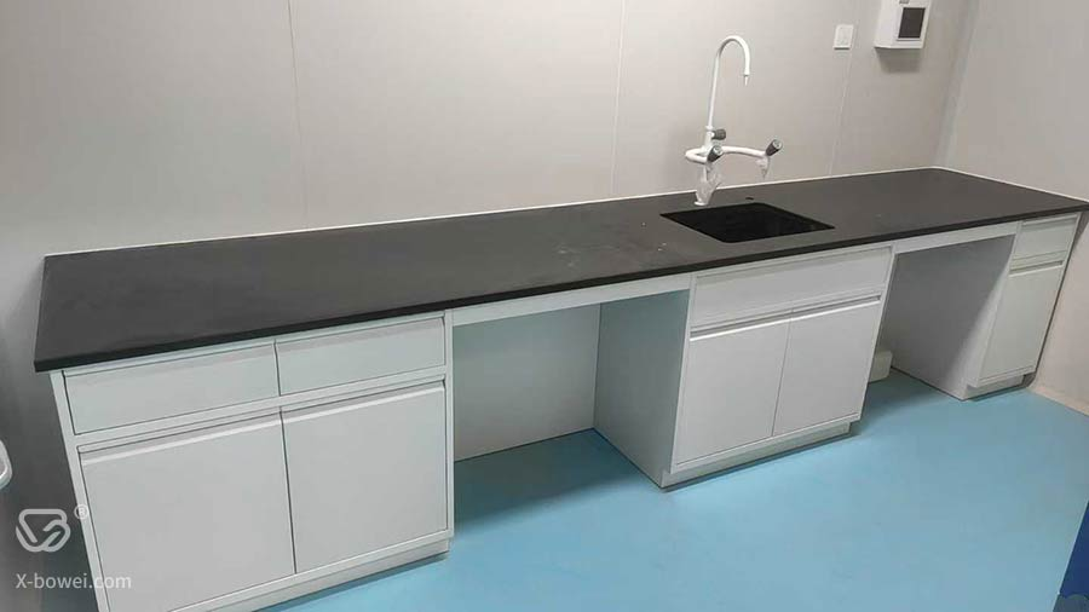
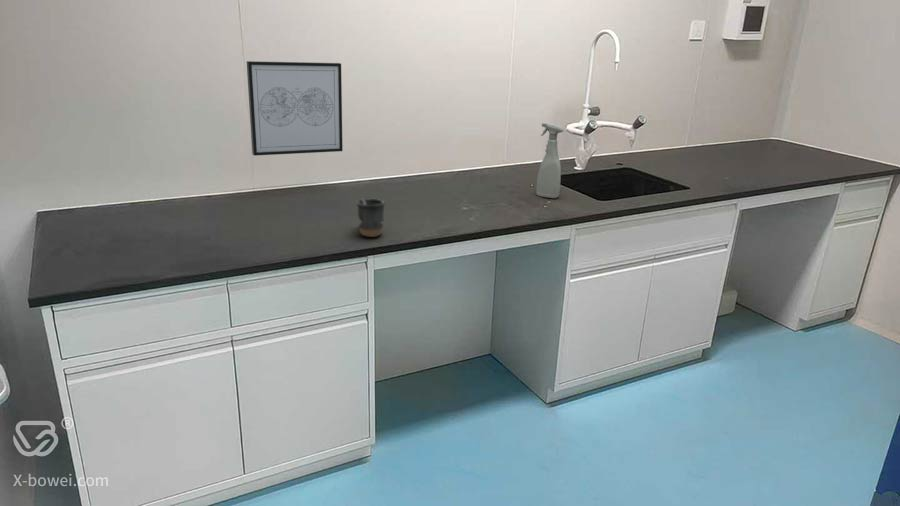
+ spray bottle [535,122,565,199]
+ mug [356,195,385,238]
+ wall art [246,60,344,157]
